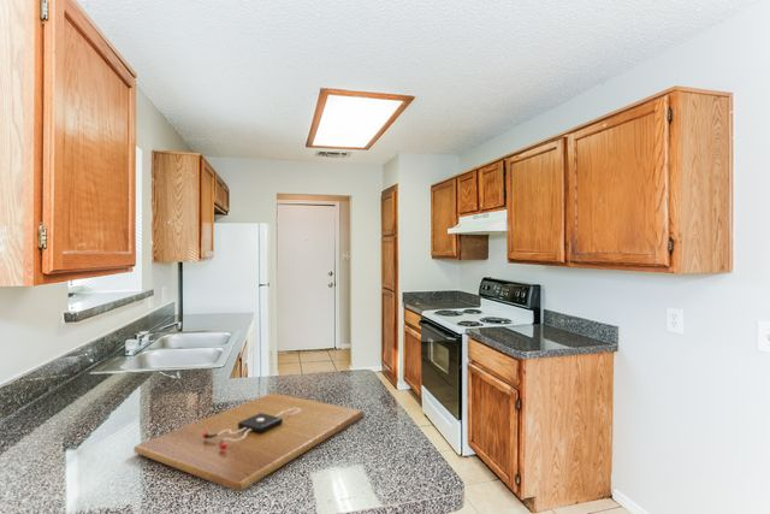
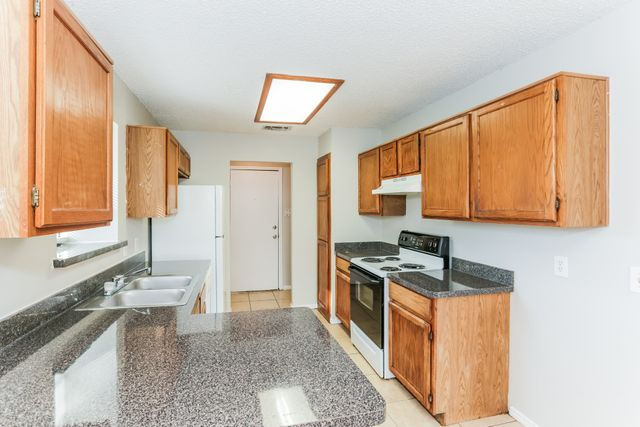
- cutting board [132,391,365,492]
